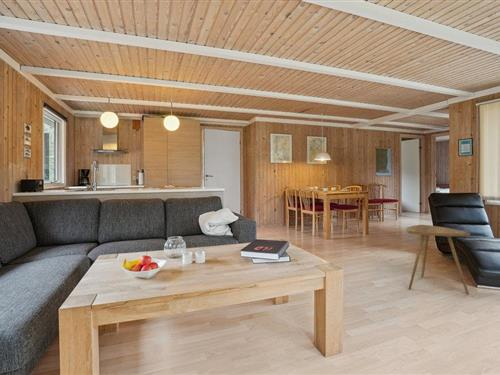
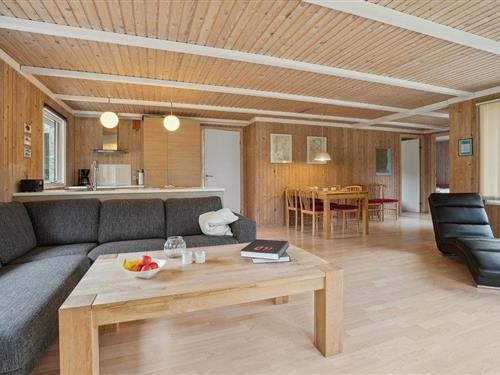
- side table [405,224,471,295]
